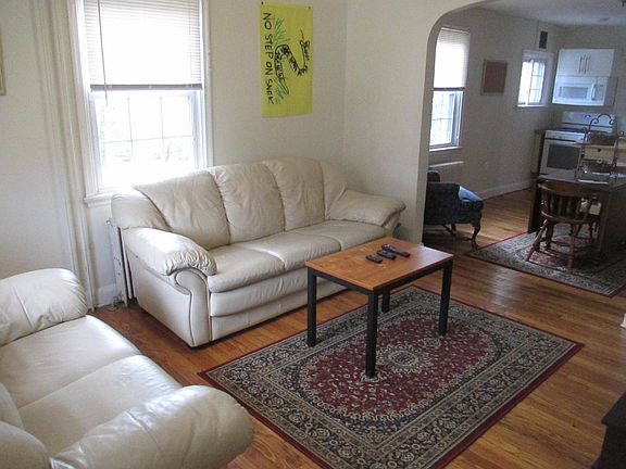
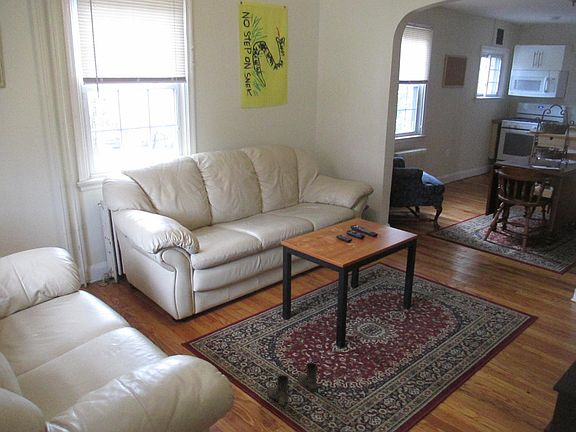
+ boots [266,362,319,406]
